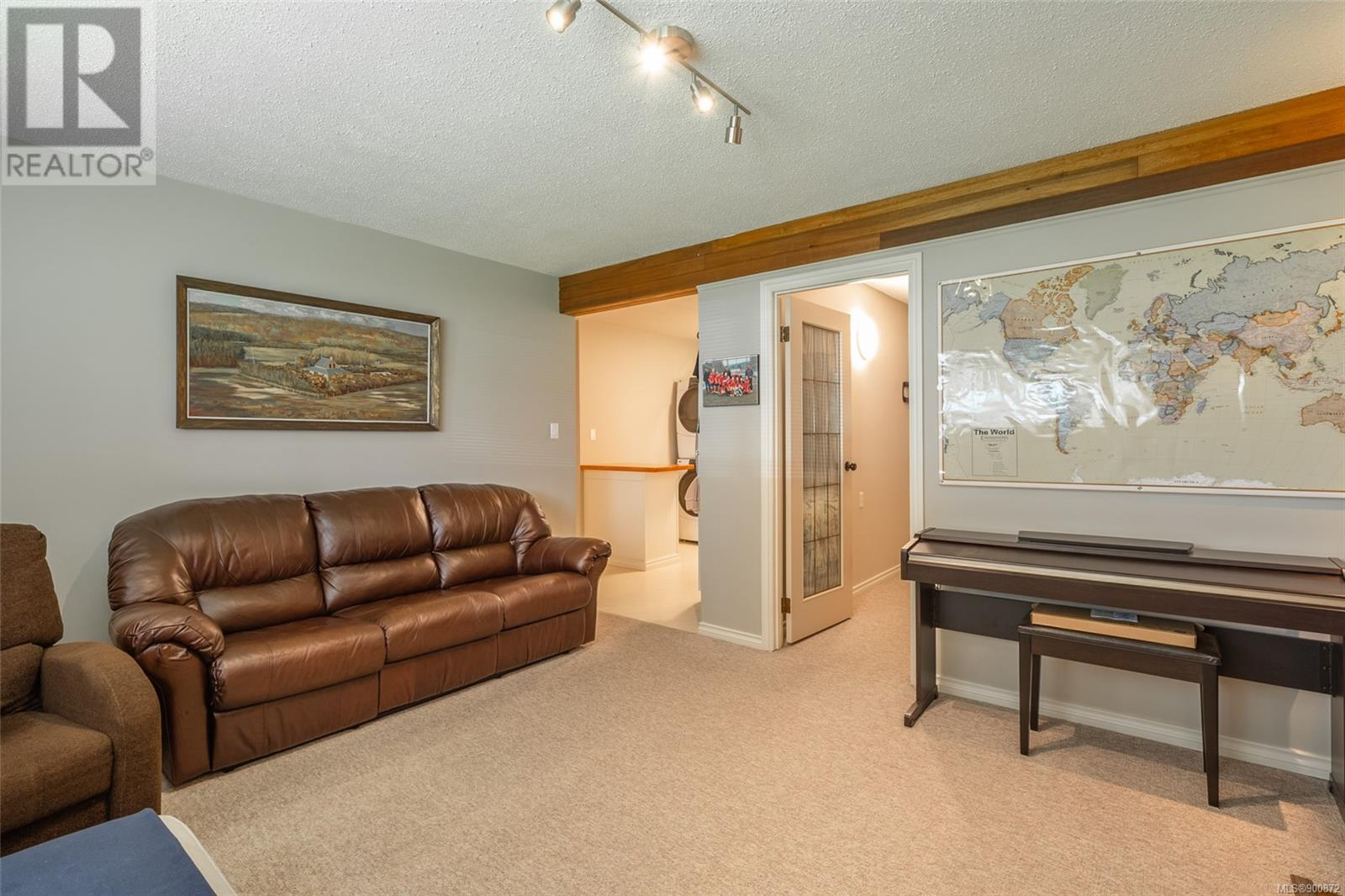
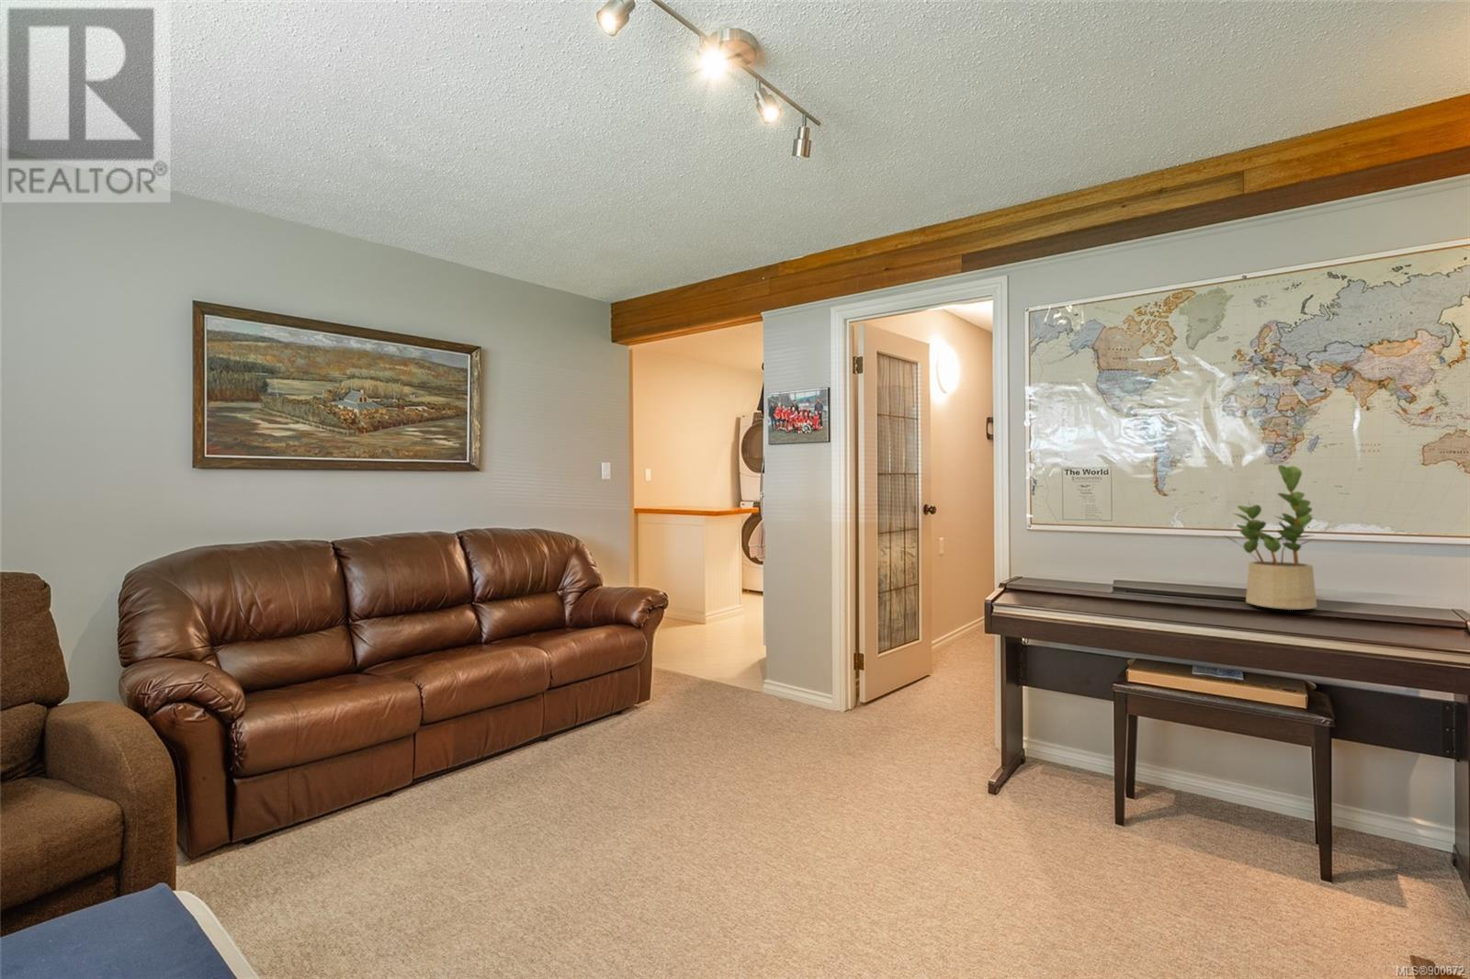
+ potted plant [1223,463,1317,611]
